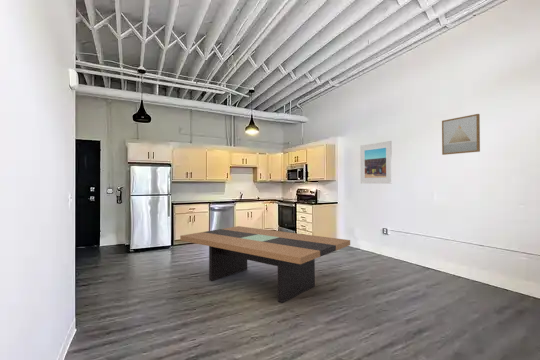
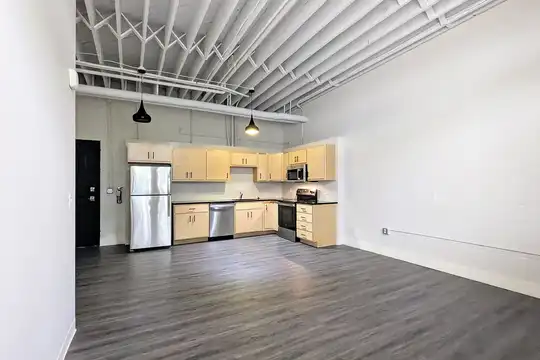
- dining table [179,225,351,304]
- wall art [441,113,481,156]
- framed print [359,140,393,184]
